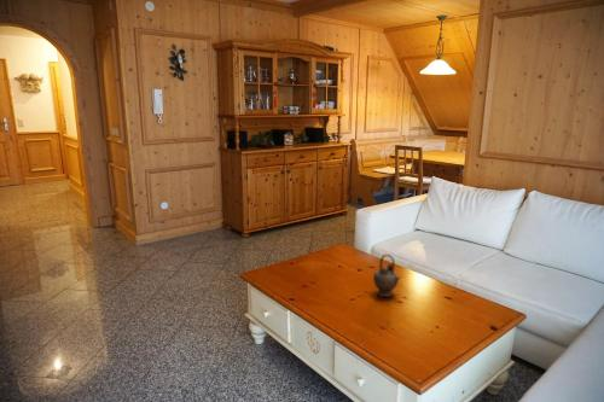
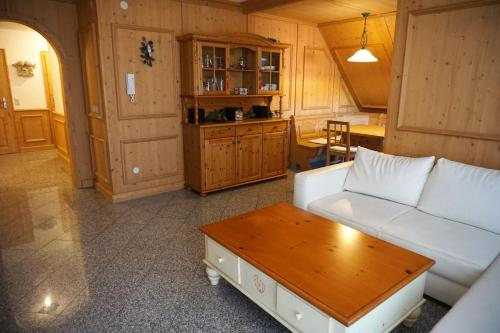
- teapot [372,254,402,298]
